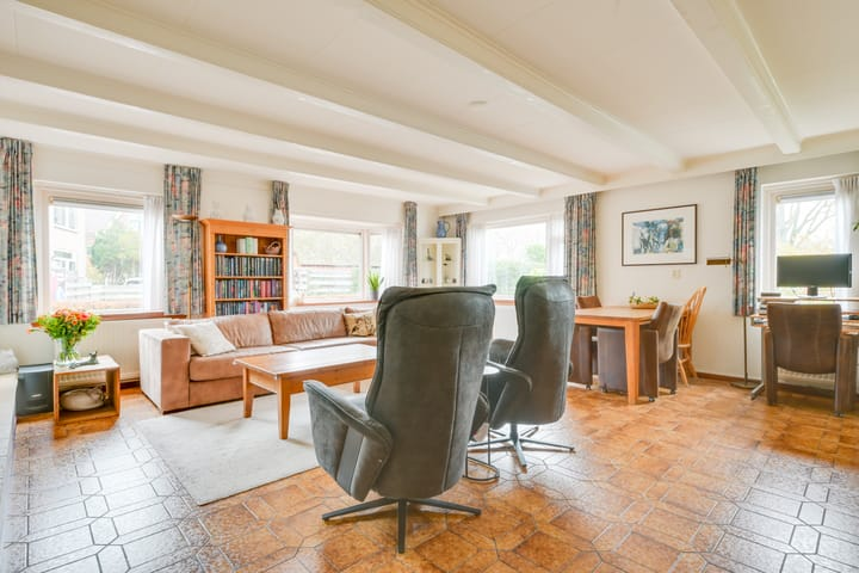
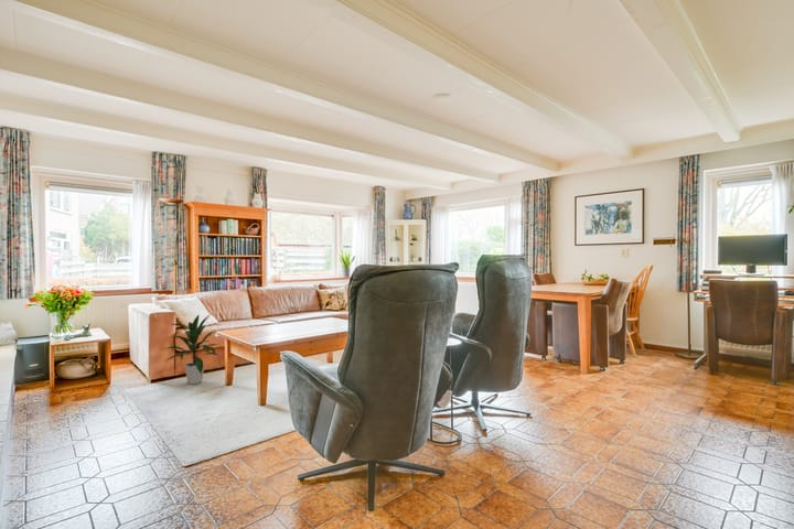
+ indoor plant [163,313,221,386]
